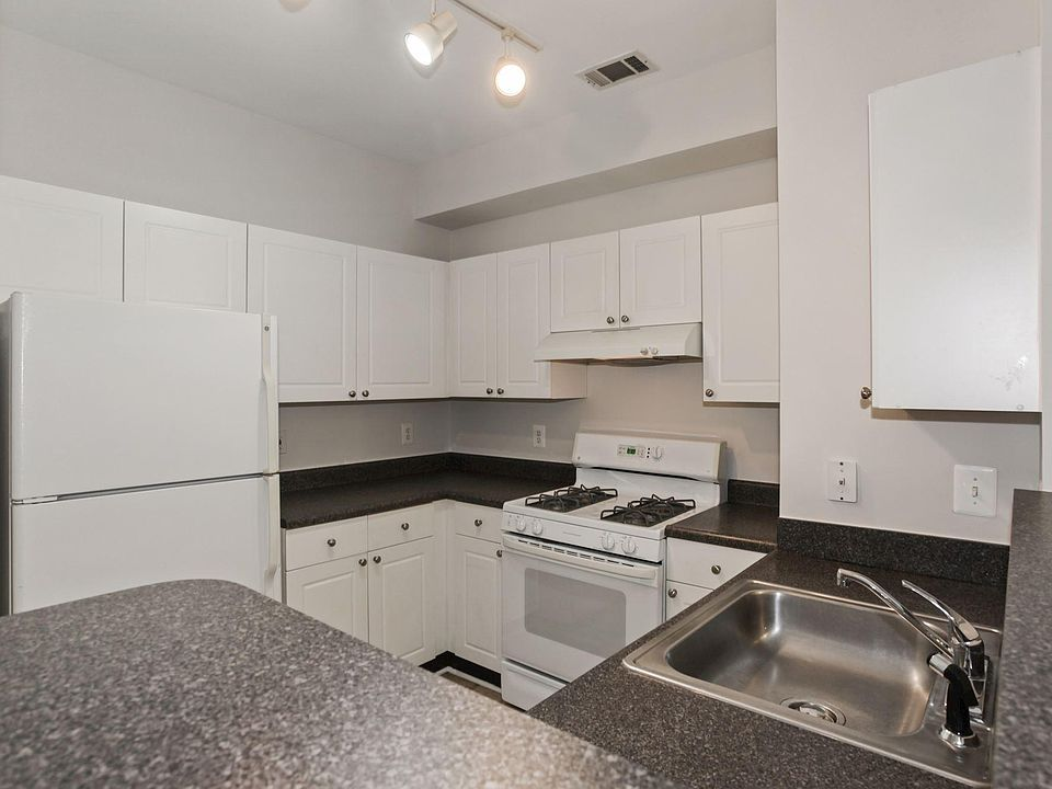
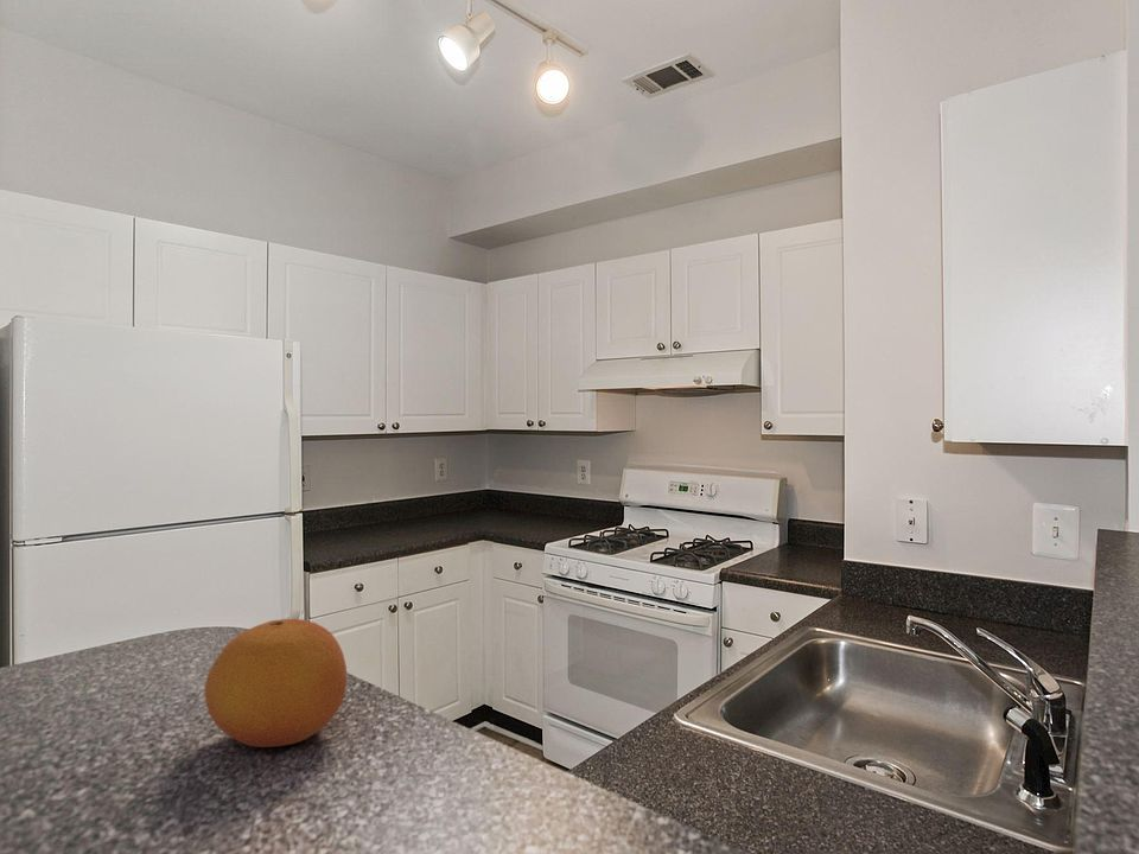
+ fruit [204,618,348,748]
